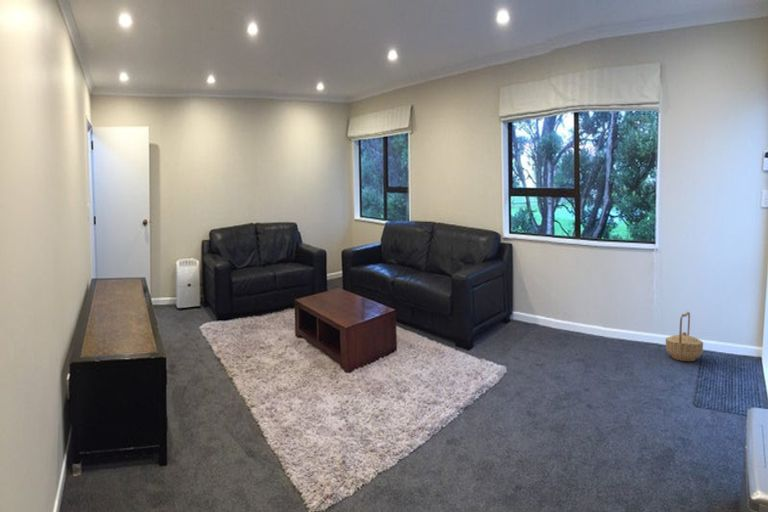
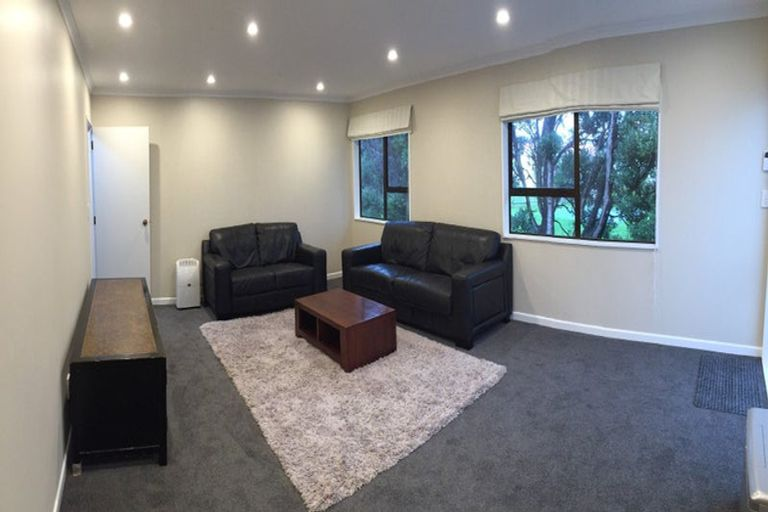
- basket [665,311,704,362]
